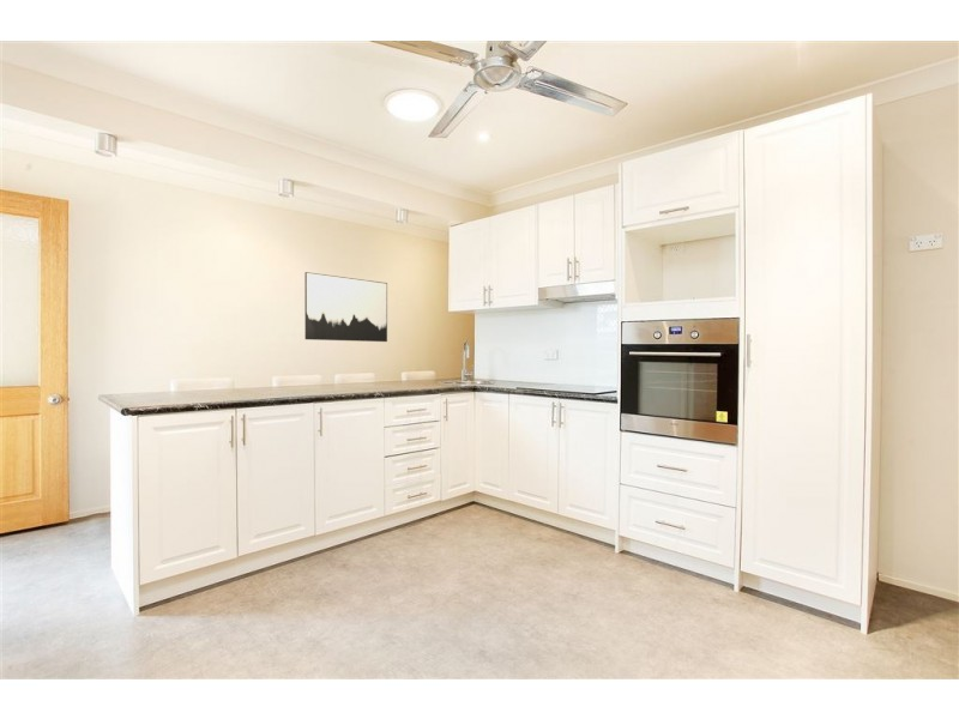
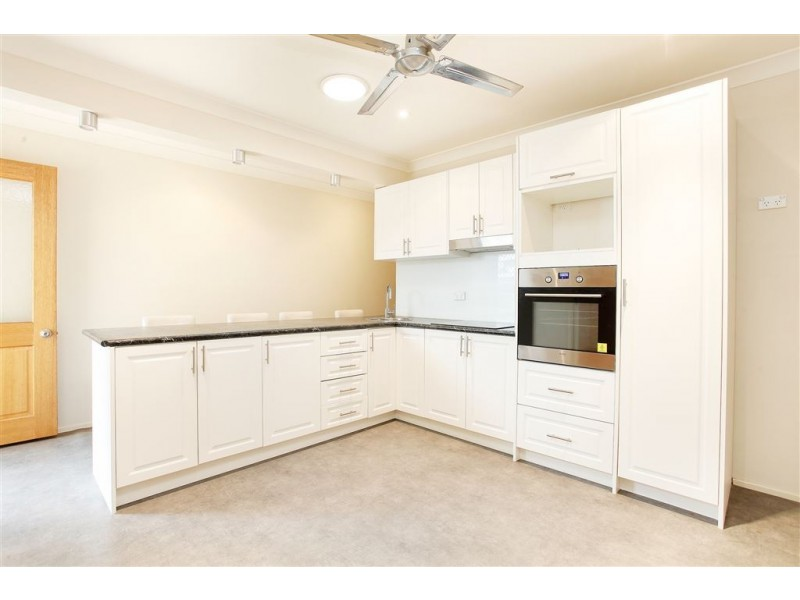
- wall art [304,271,388,343]
